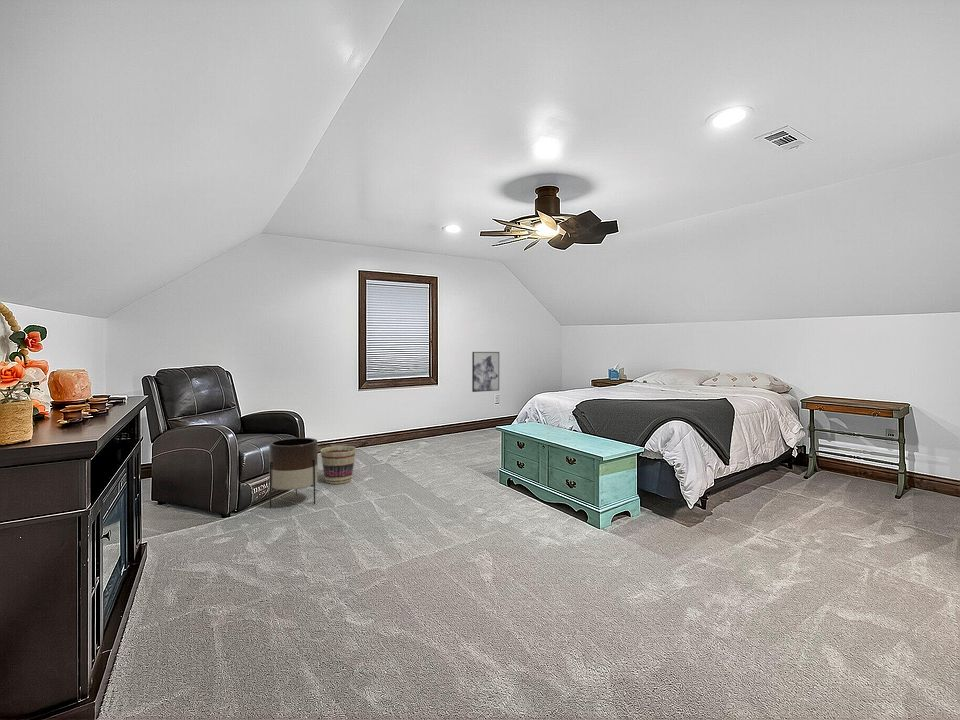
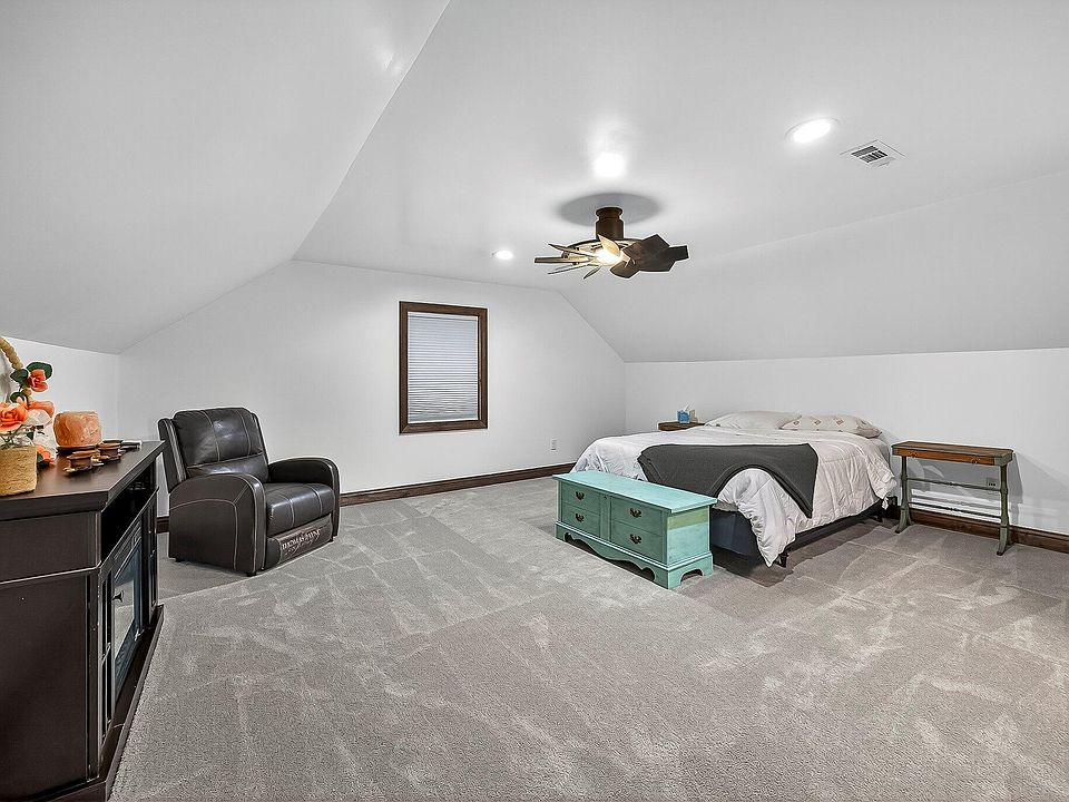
- basket [319,445,357,485]
- wall art [471,351,500,393]
- planter [268,437,319,509]
